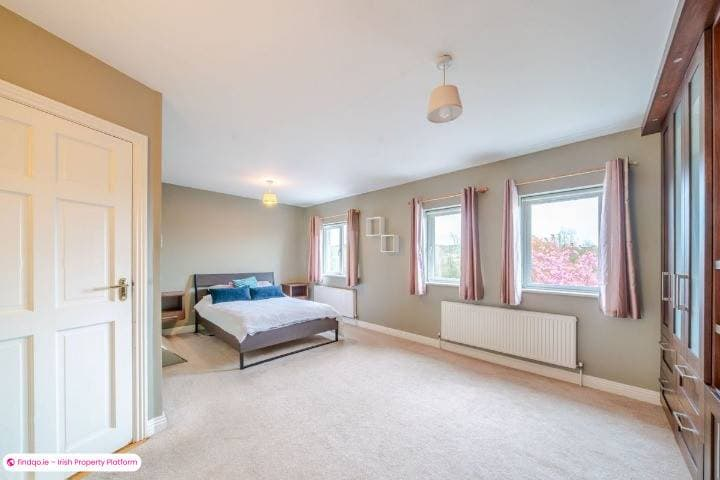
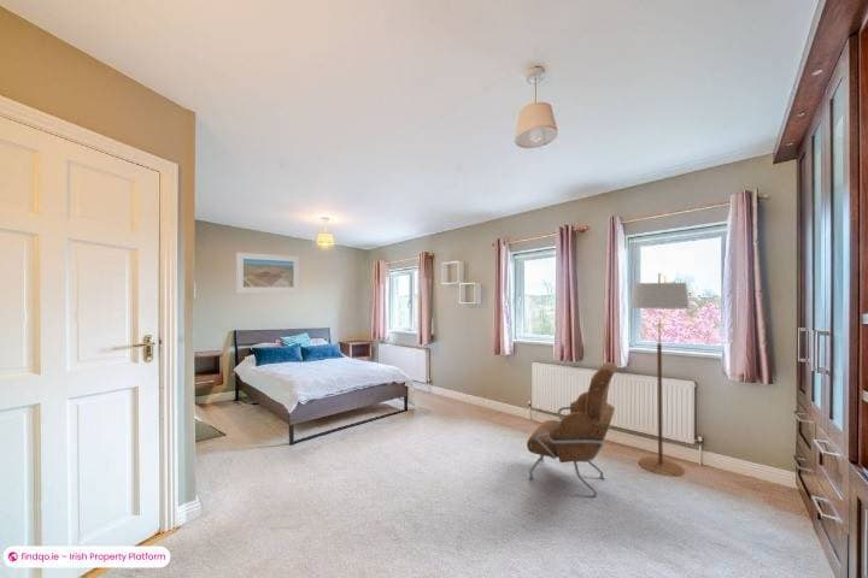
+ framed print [235,250,300,294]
+ armchair [526,361,618,499]
+ floor lamp [629,272,692,478]
